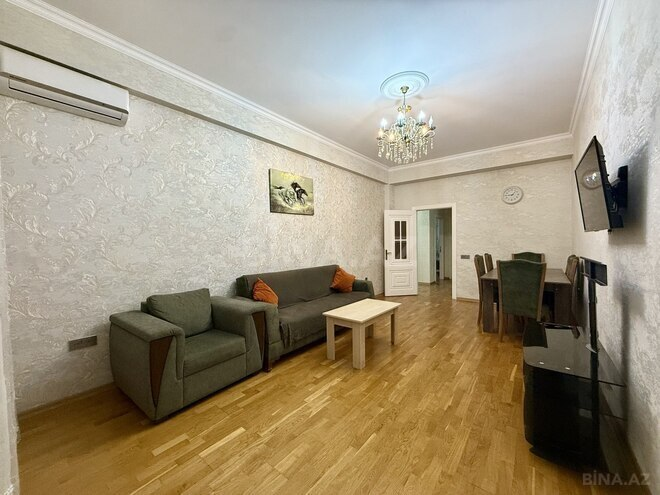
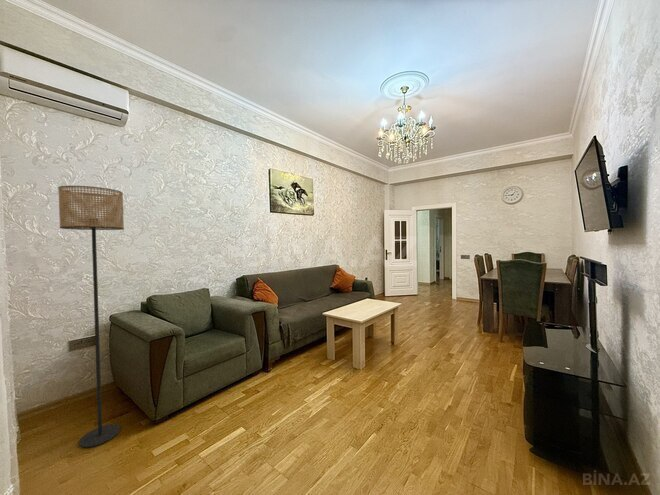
+ floor lamp [57,185,125,448]
